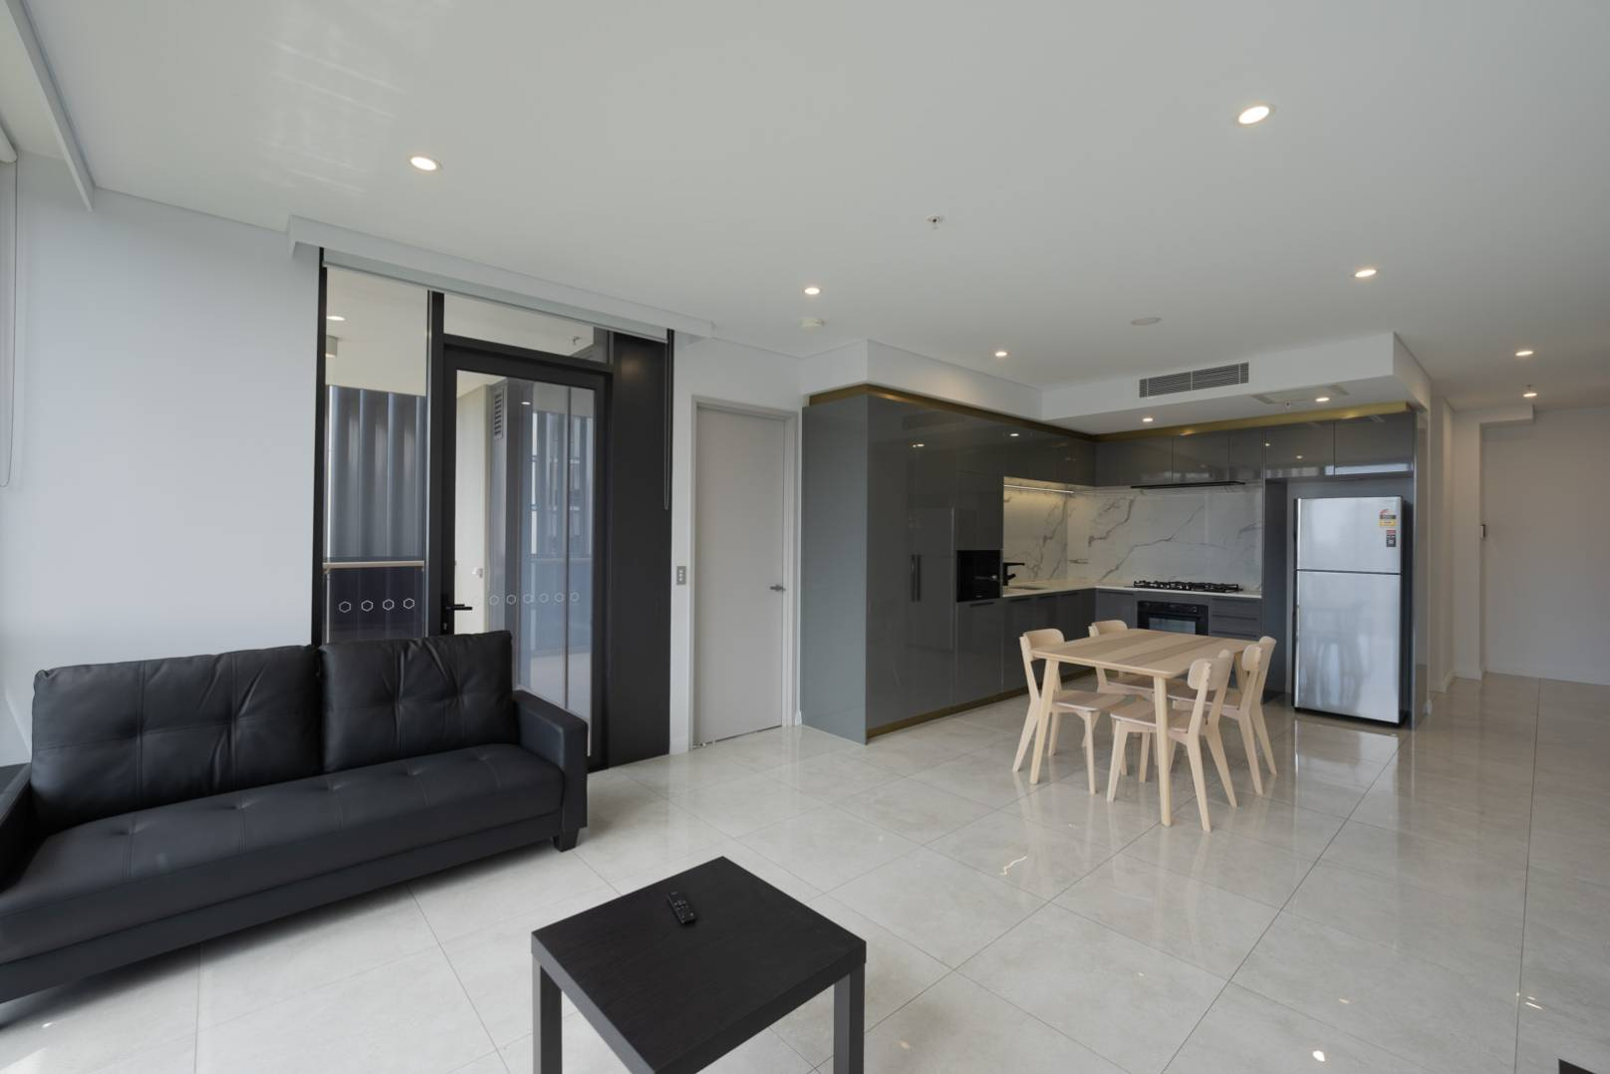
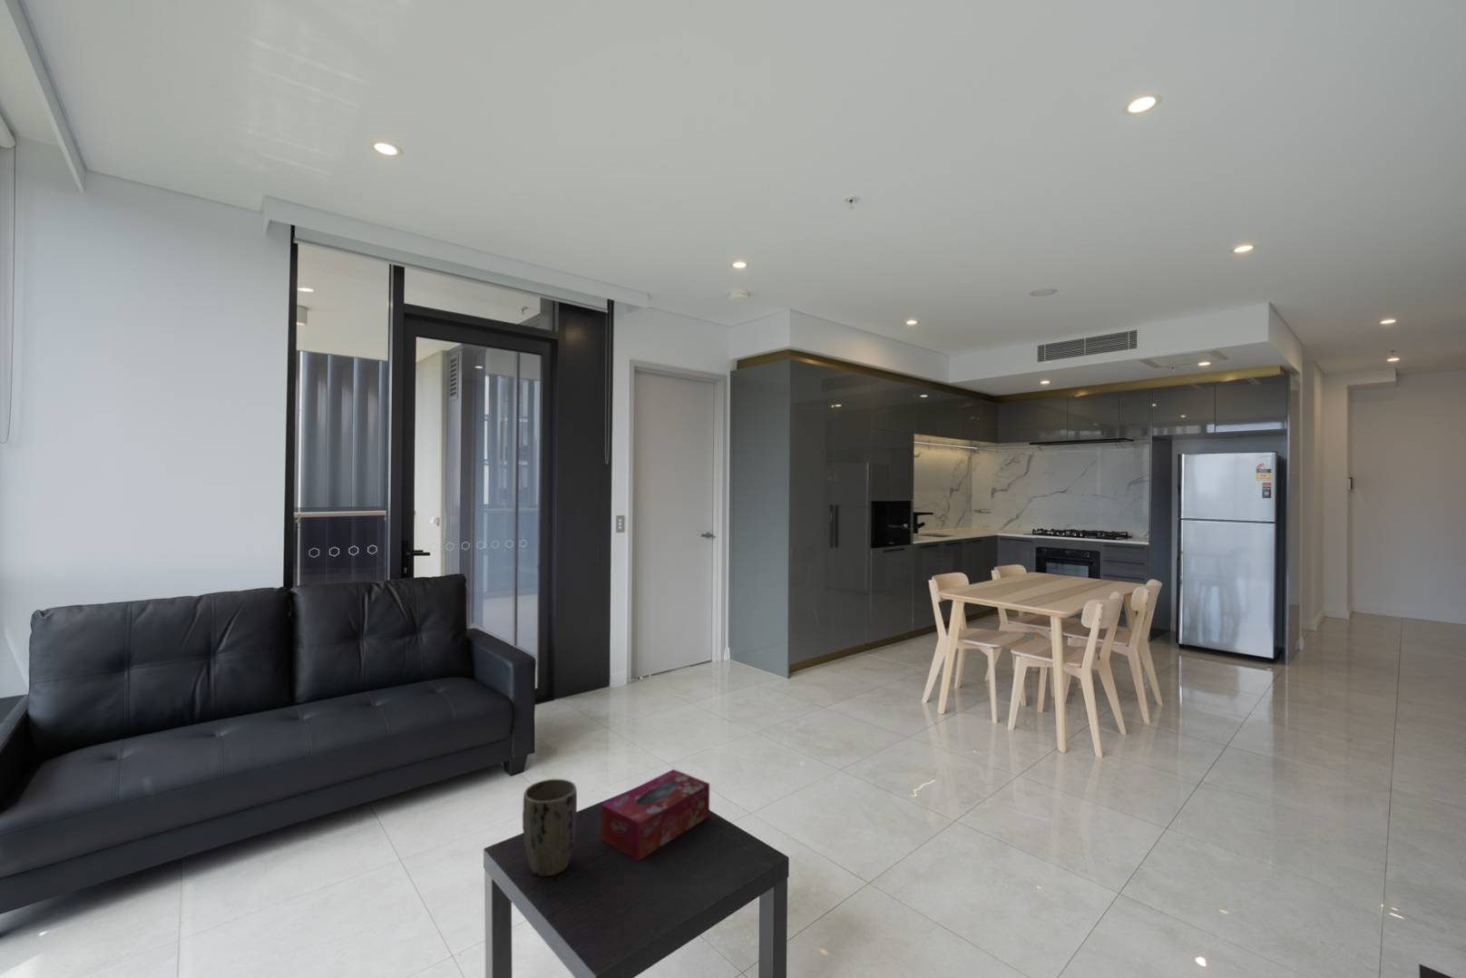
+ plant pot [522,778,577,878]
+ tissue box [600,768,711,861]
